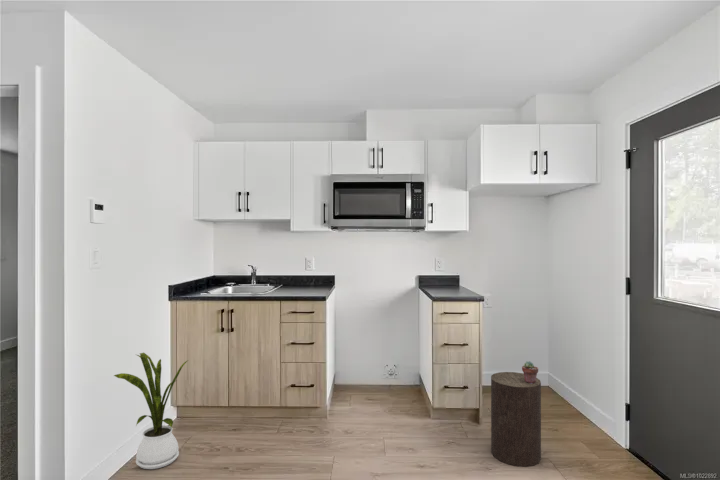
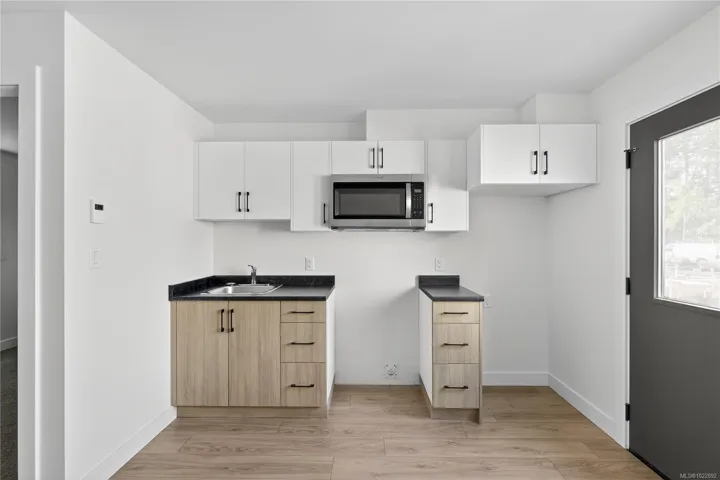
- house plant [113,352,189,470]
- potted succulent [521,360,539,383]
- stool [490,371,542,468]
